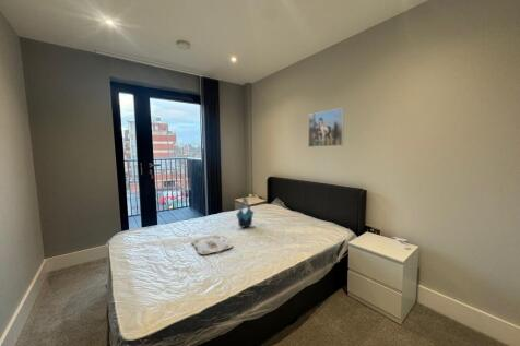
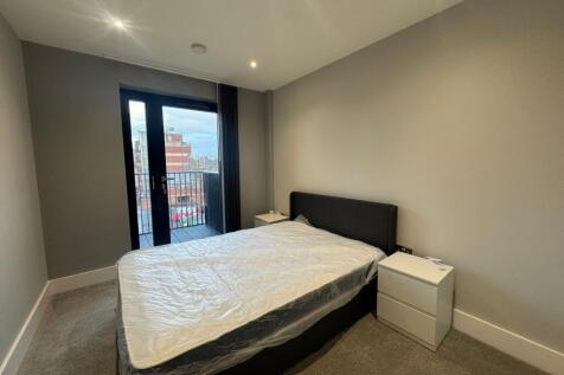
- serving tray [190,234,233,255]
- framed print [307,107,345,148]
- tote bag [235,196,256,229]
